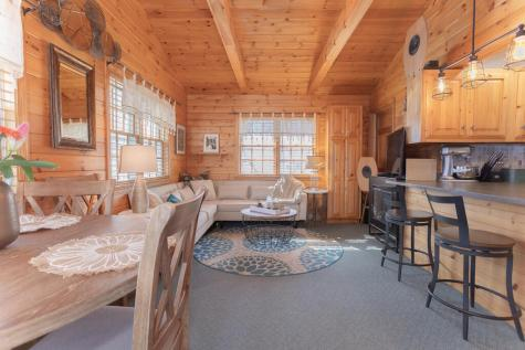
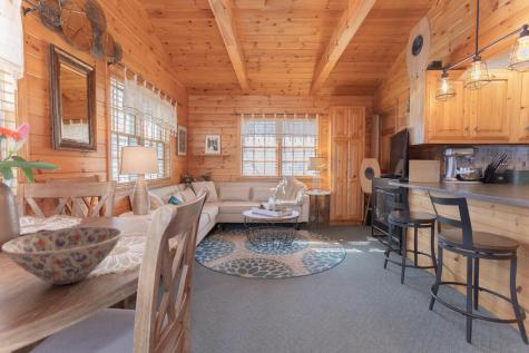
+ bowl [0,225,124,286]
